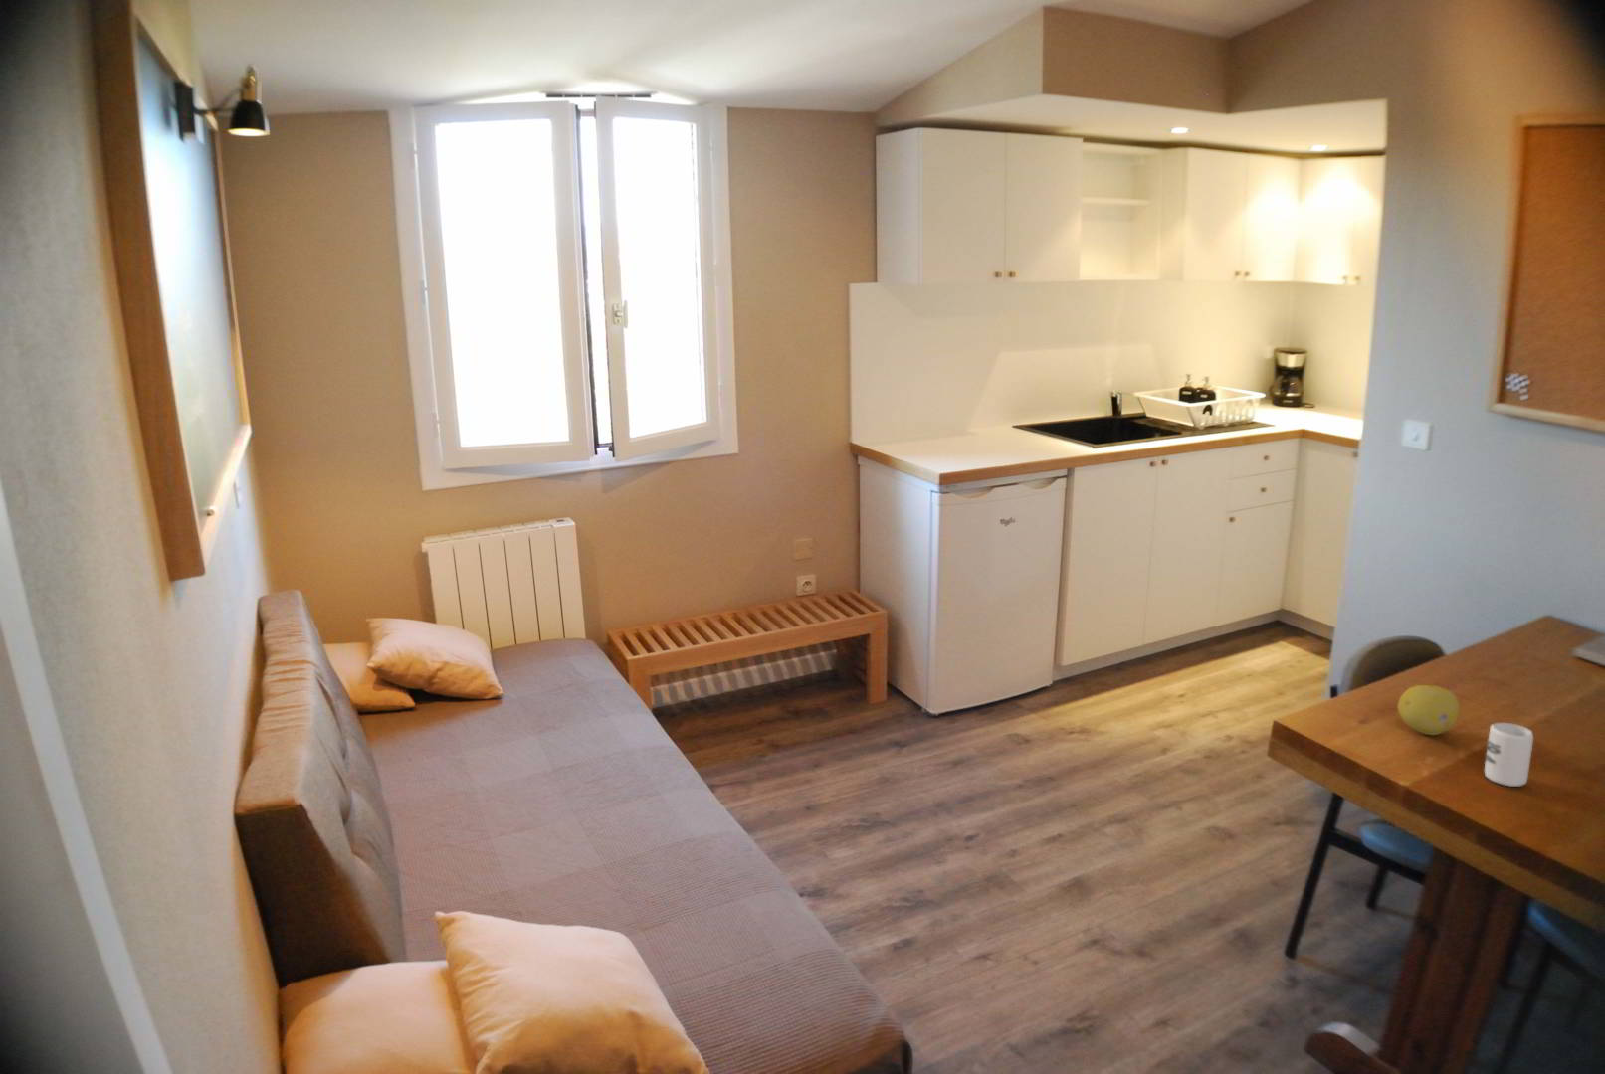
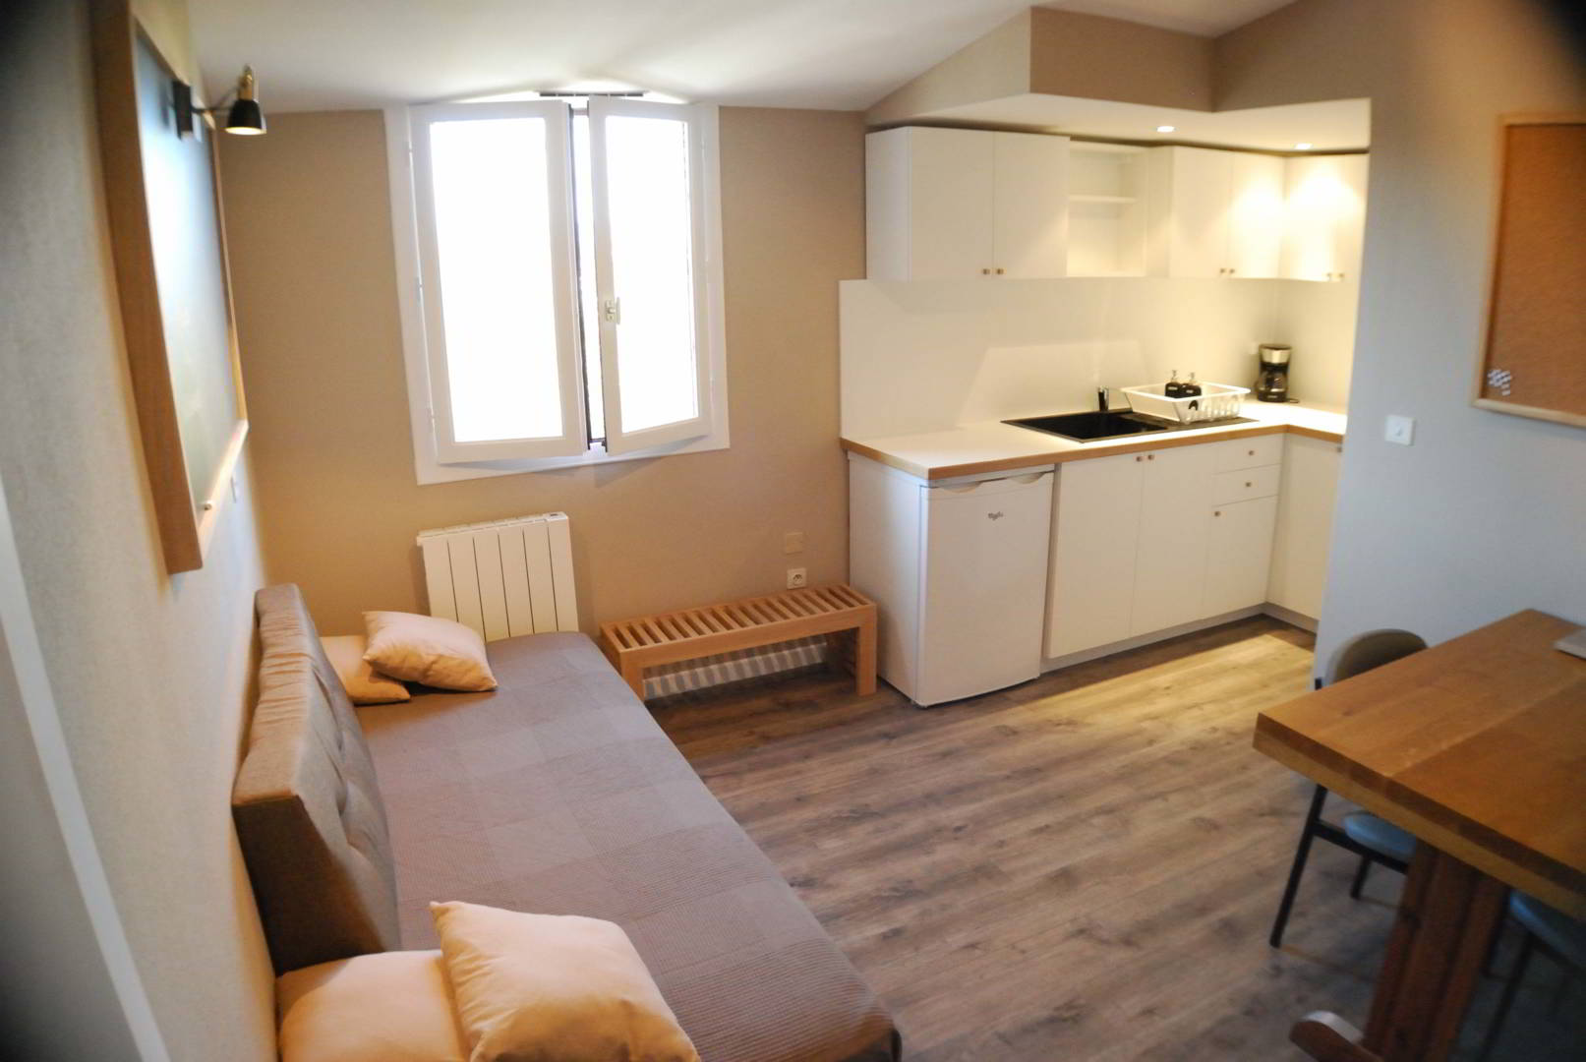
- cup [1484,722,1534,788]
- fruit [1397,684,1460,736]
